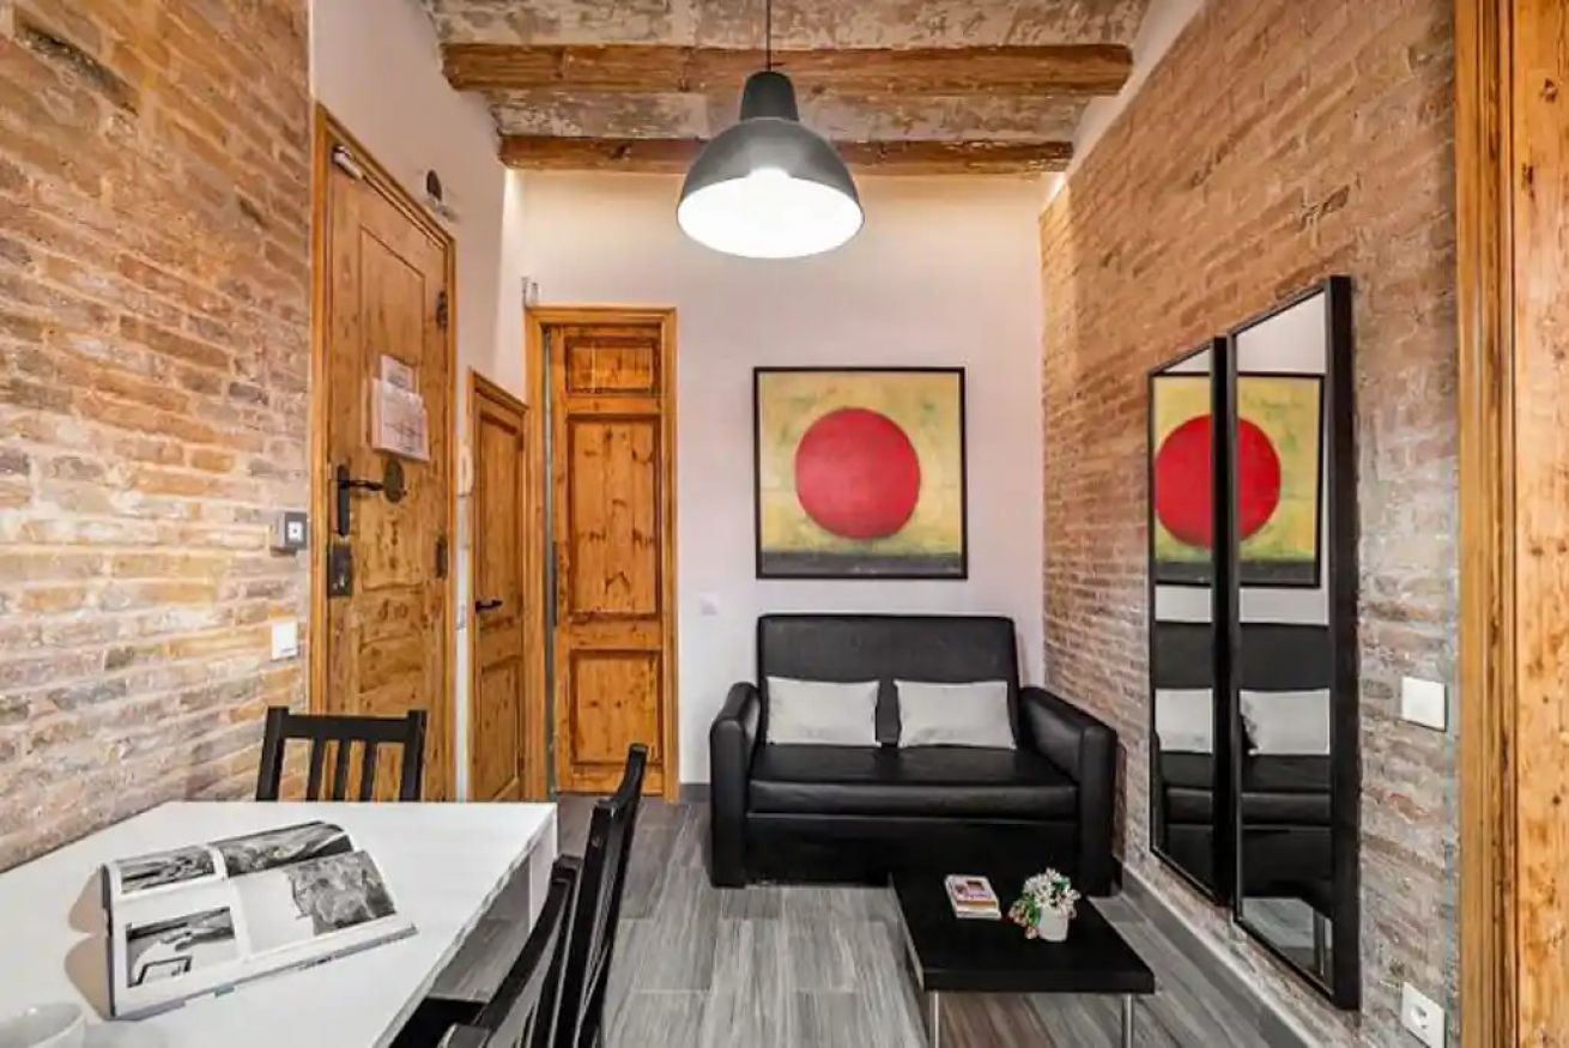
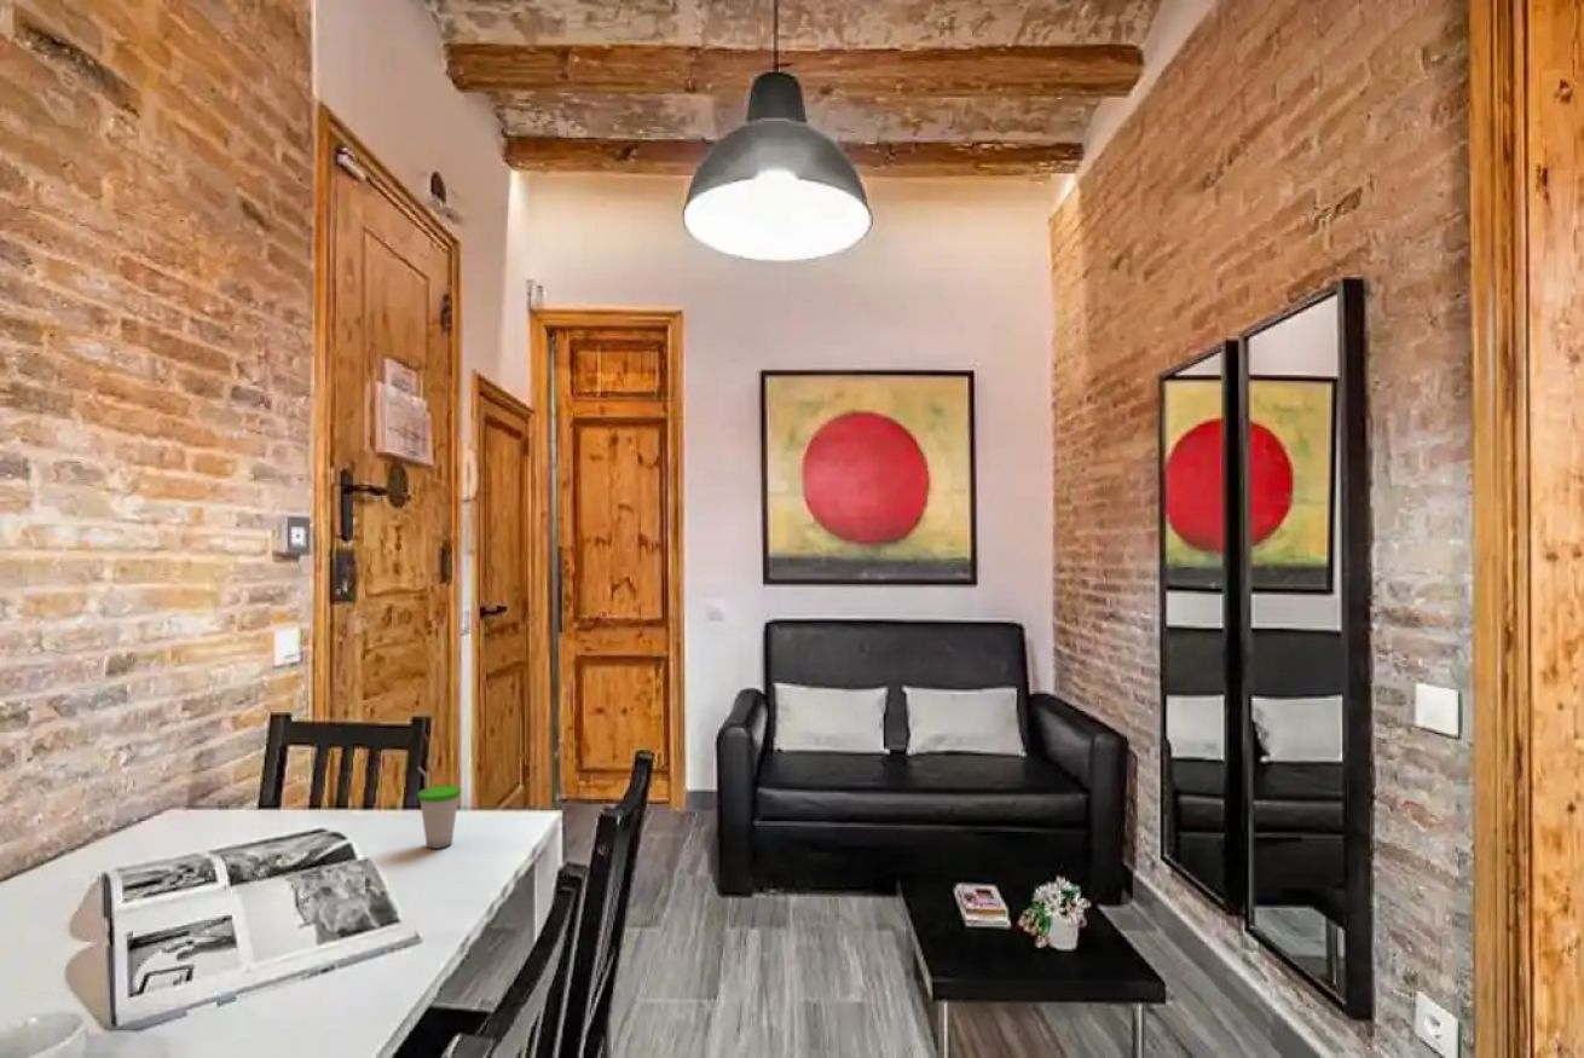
+ cup [416,765,462,850]
